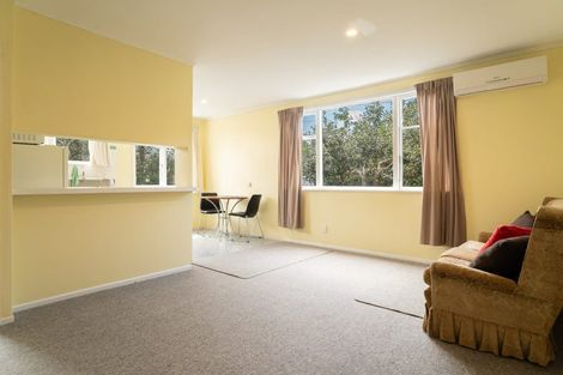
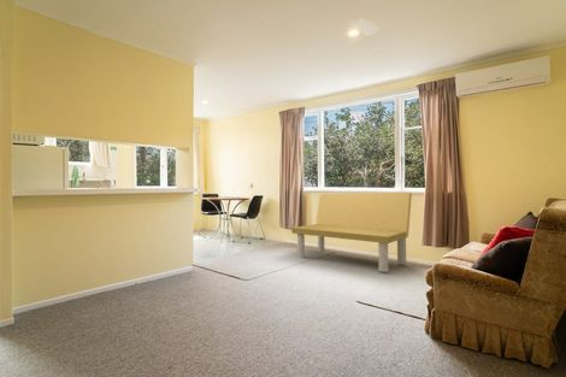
+ bench [290,192,413,273]
